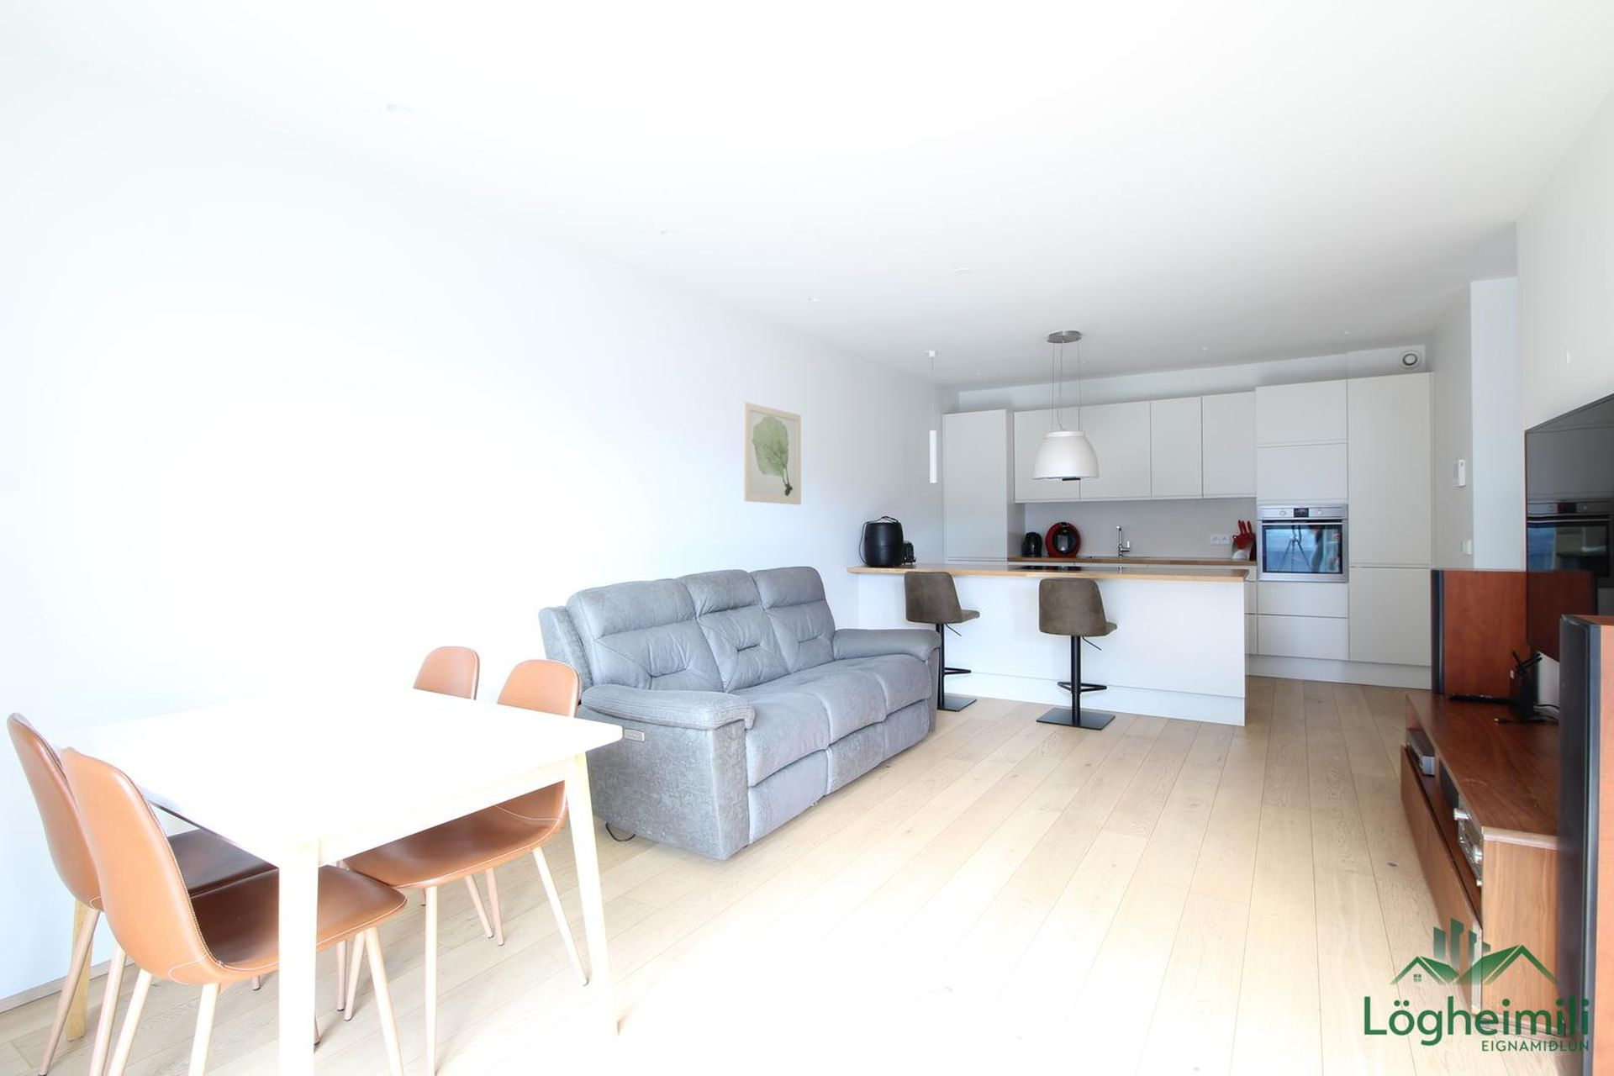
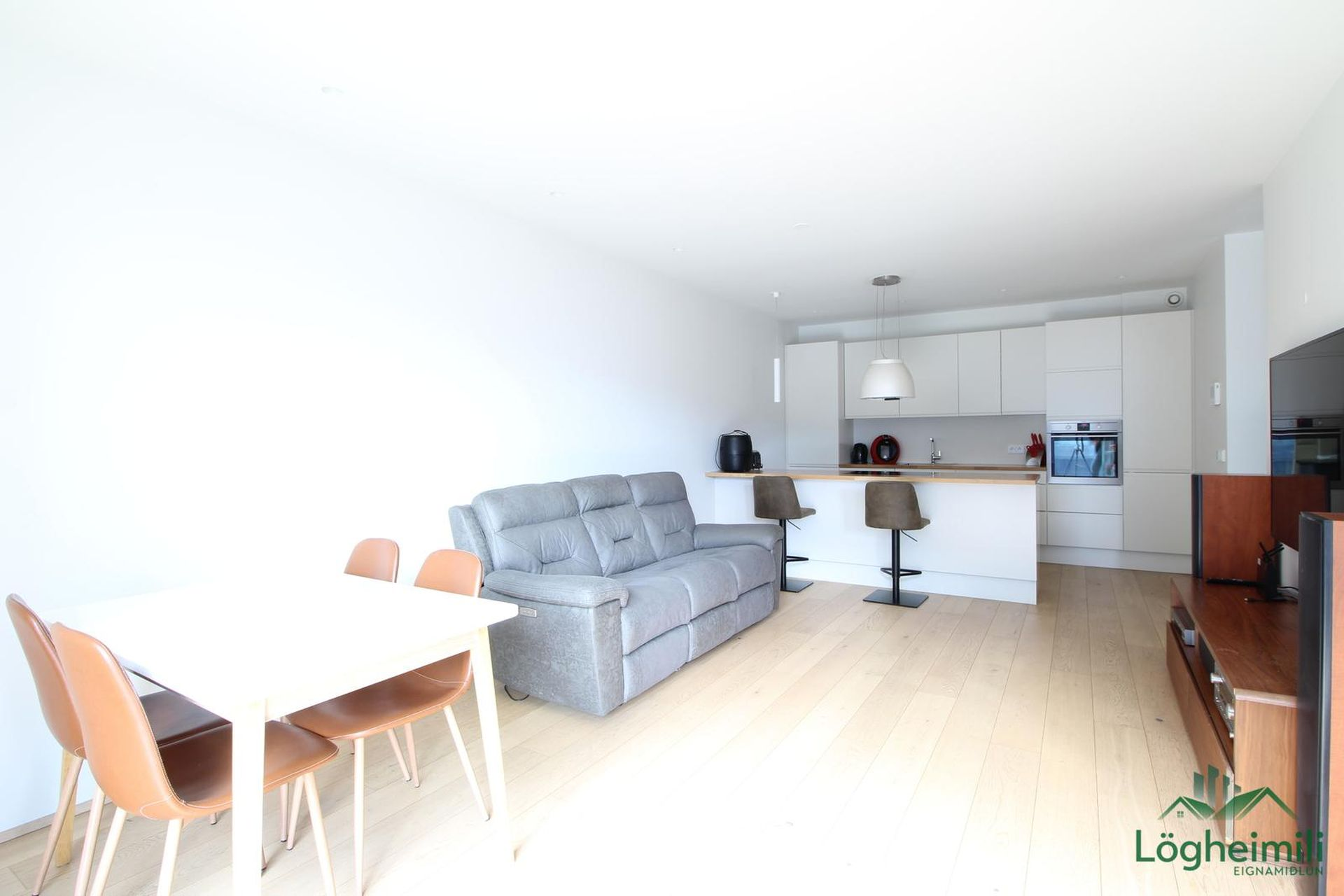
- wall art [743,401,802,506]
